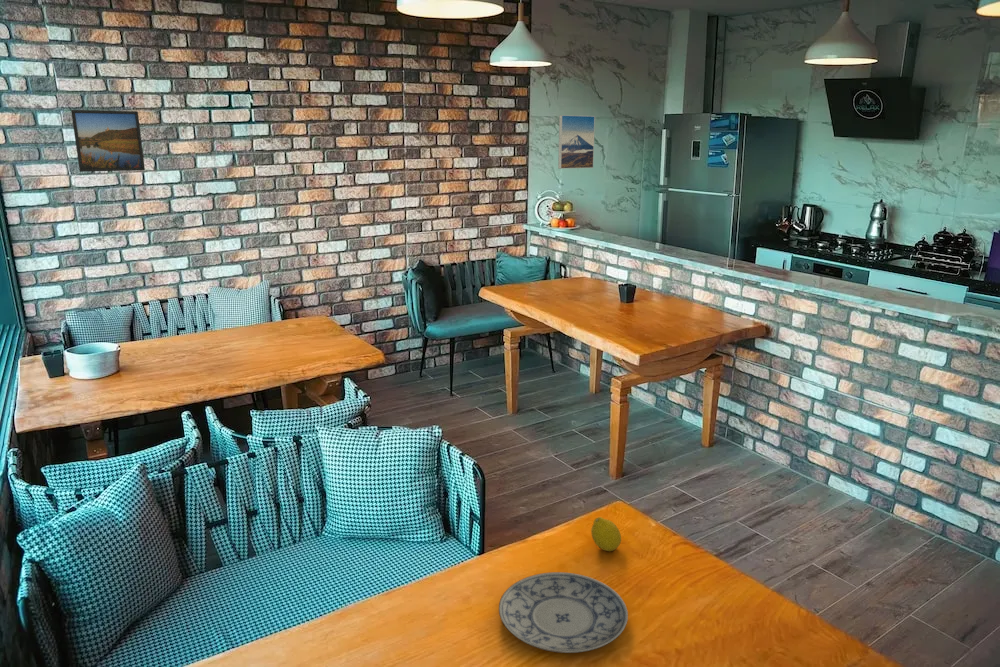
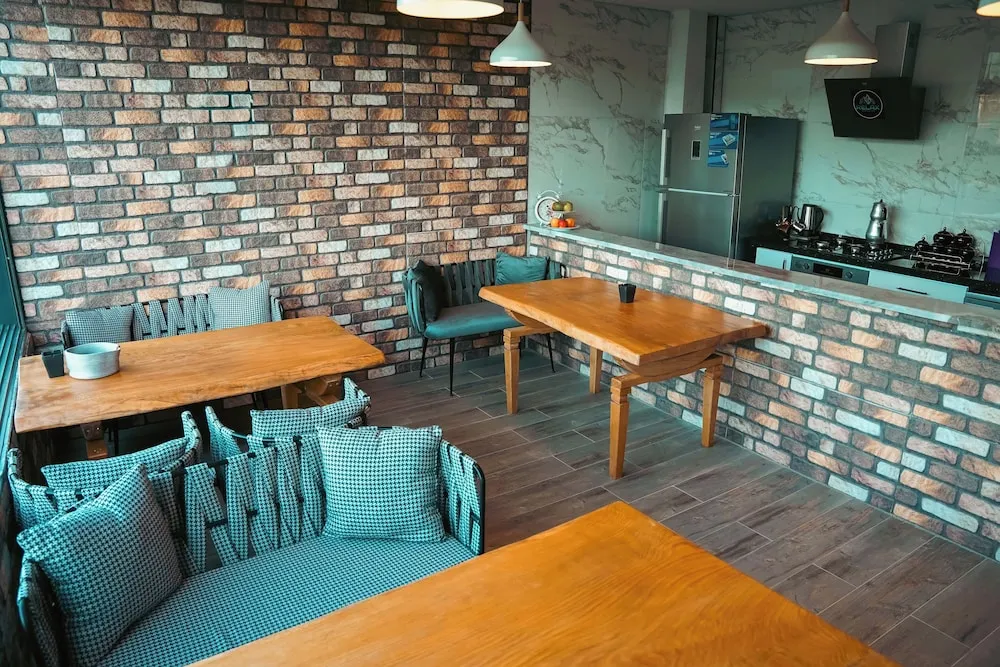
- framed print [557,114,596,170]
- plate [498,571,629,654]
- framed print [70,109,146,173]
- fruit [590,516,622,552]
